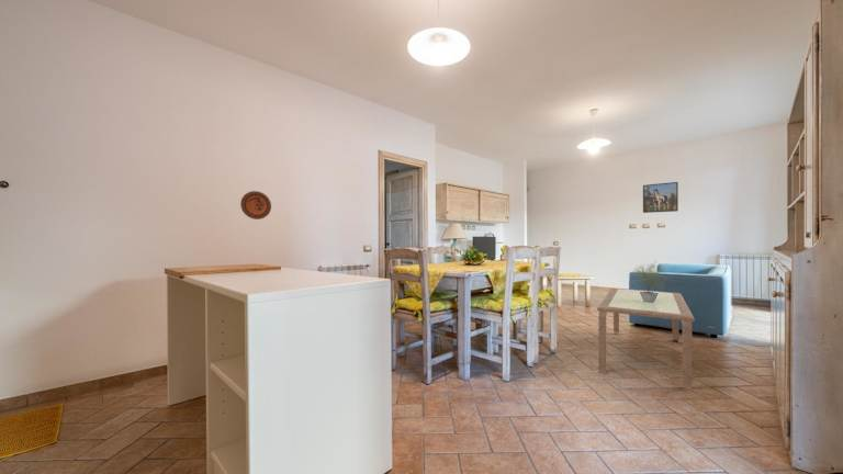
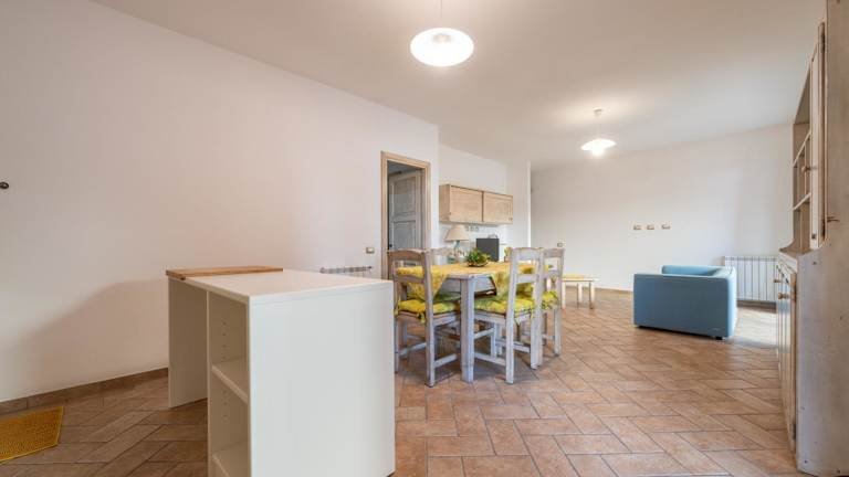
- decorative plate [239,190,272,221]
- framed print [642,181,679,214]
- potted plant [629,259,671,303]
- coffee table [596,287,696,392]
